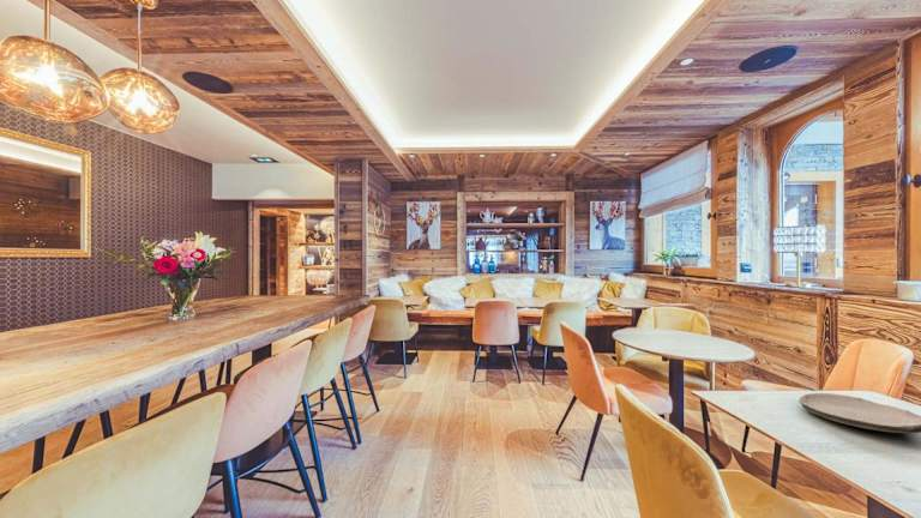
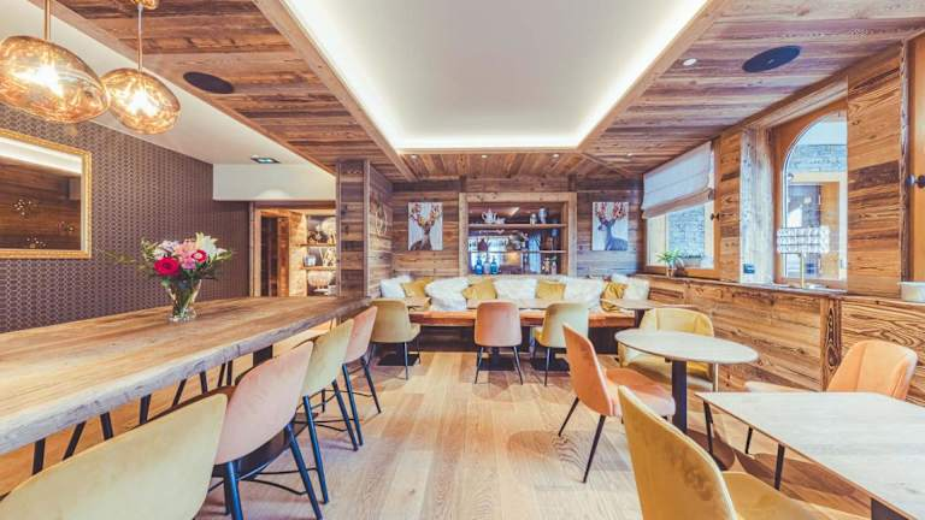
- plate [797,392,921,434]
